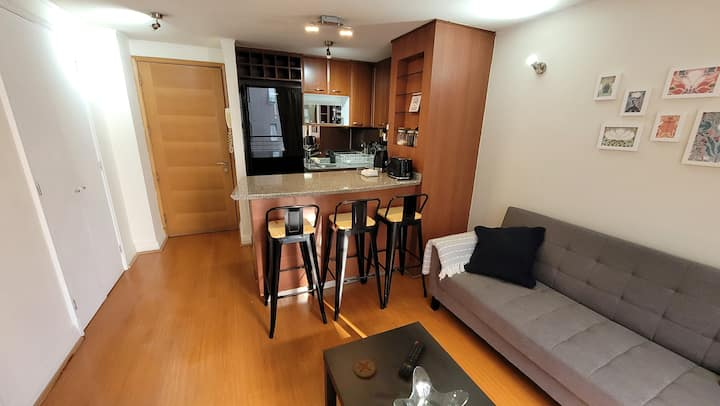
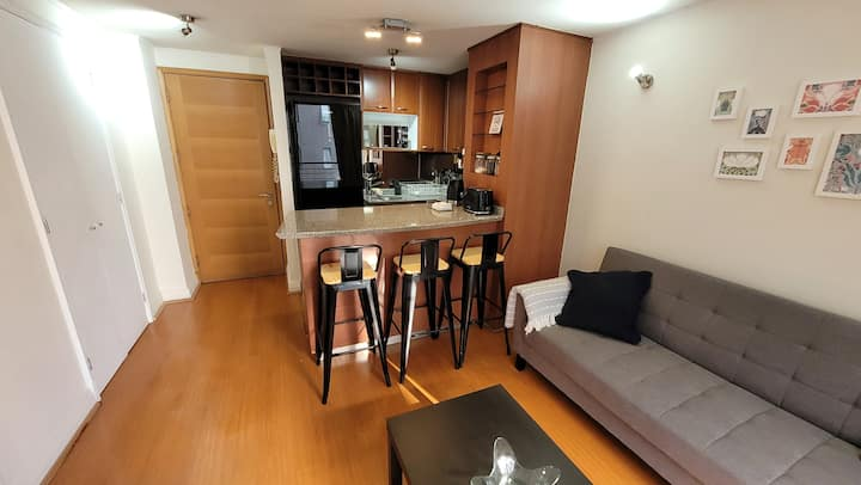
- coaster [353,357,376,378]
- remote control [397,339,426,380]
